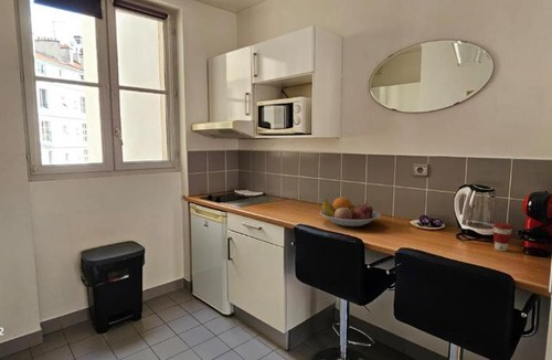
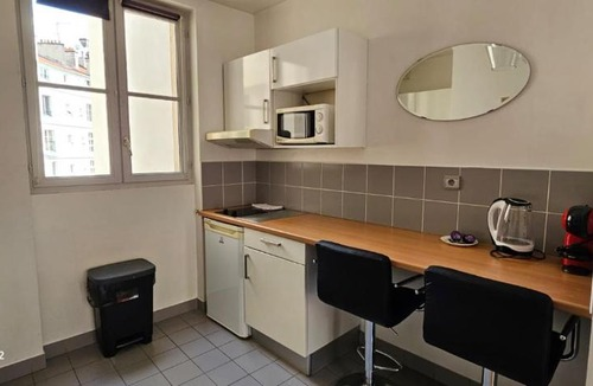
- coffee cup [492,222,513,252]
- fruit bowl [319,197,382,227]
